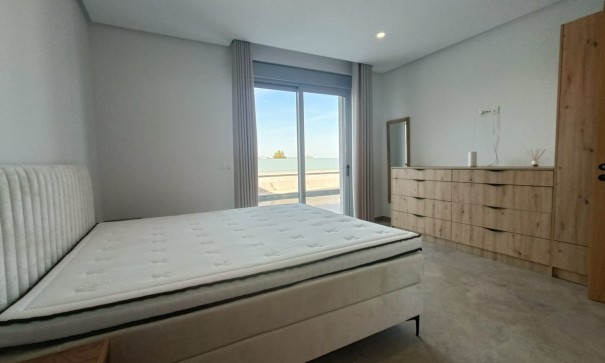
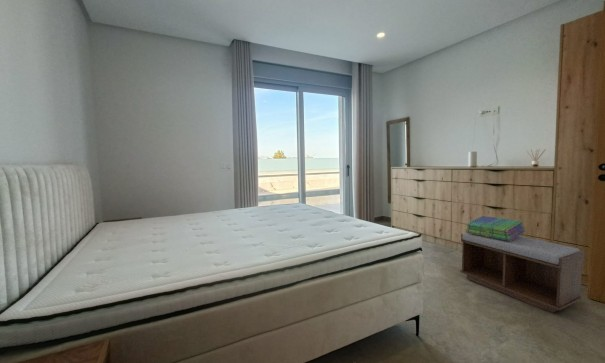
+ bench [459,232,586,314]
+ stack of books [465,215,526,241]
